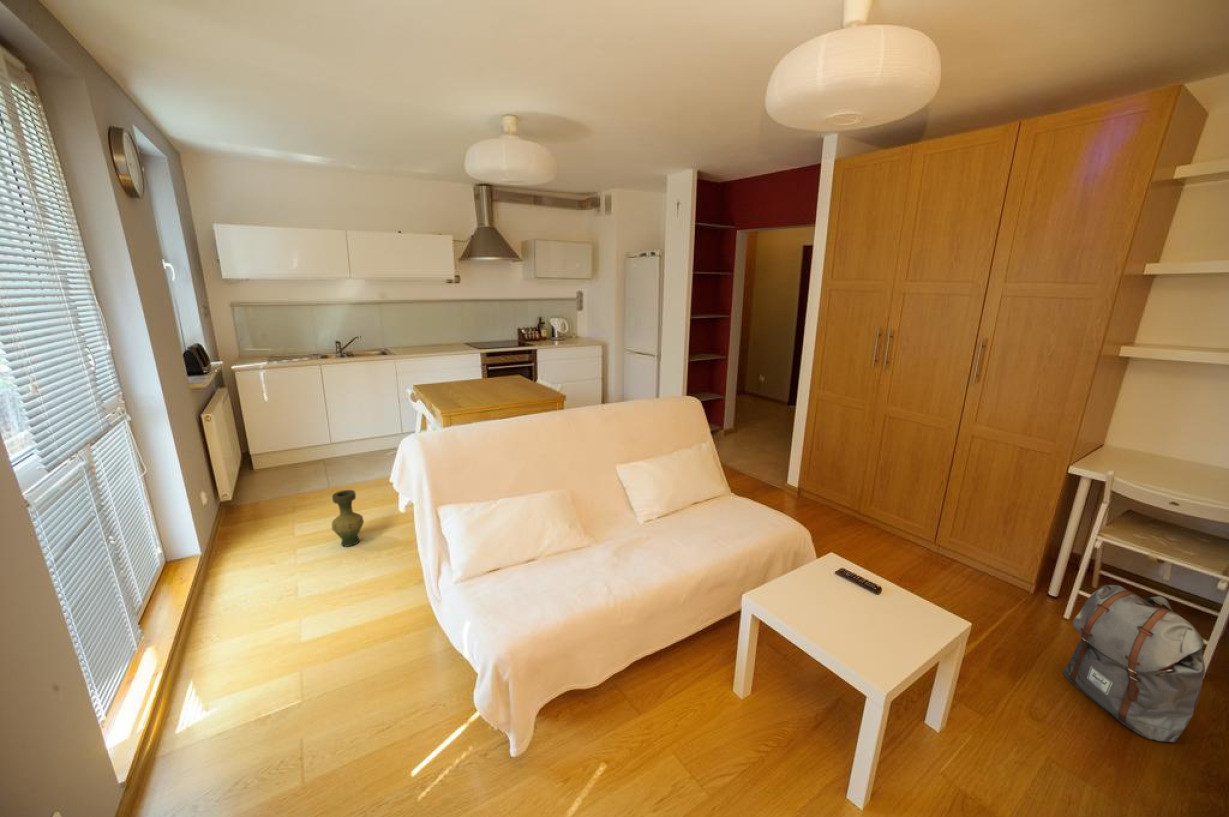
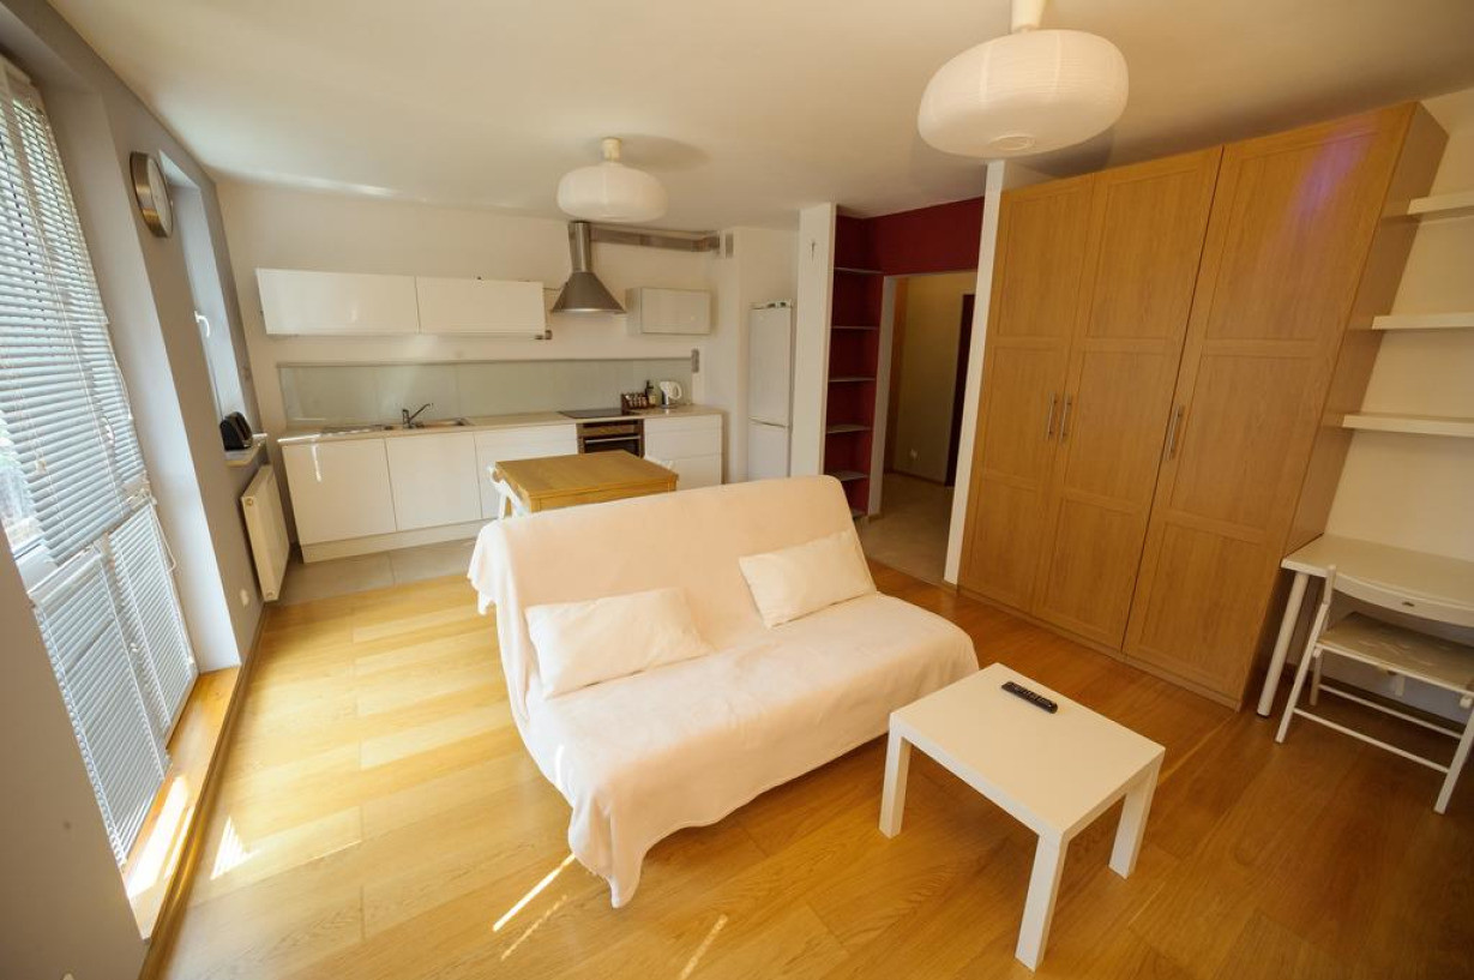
- backpack [1062,584,1206,743]
- vase [331,489,365,548]
